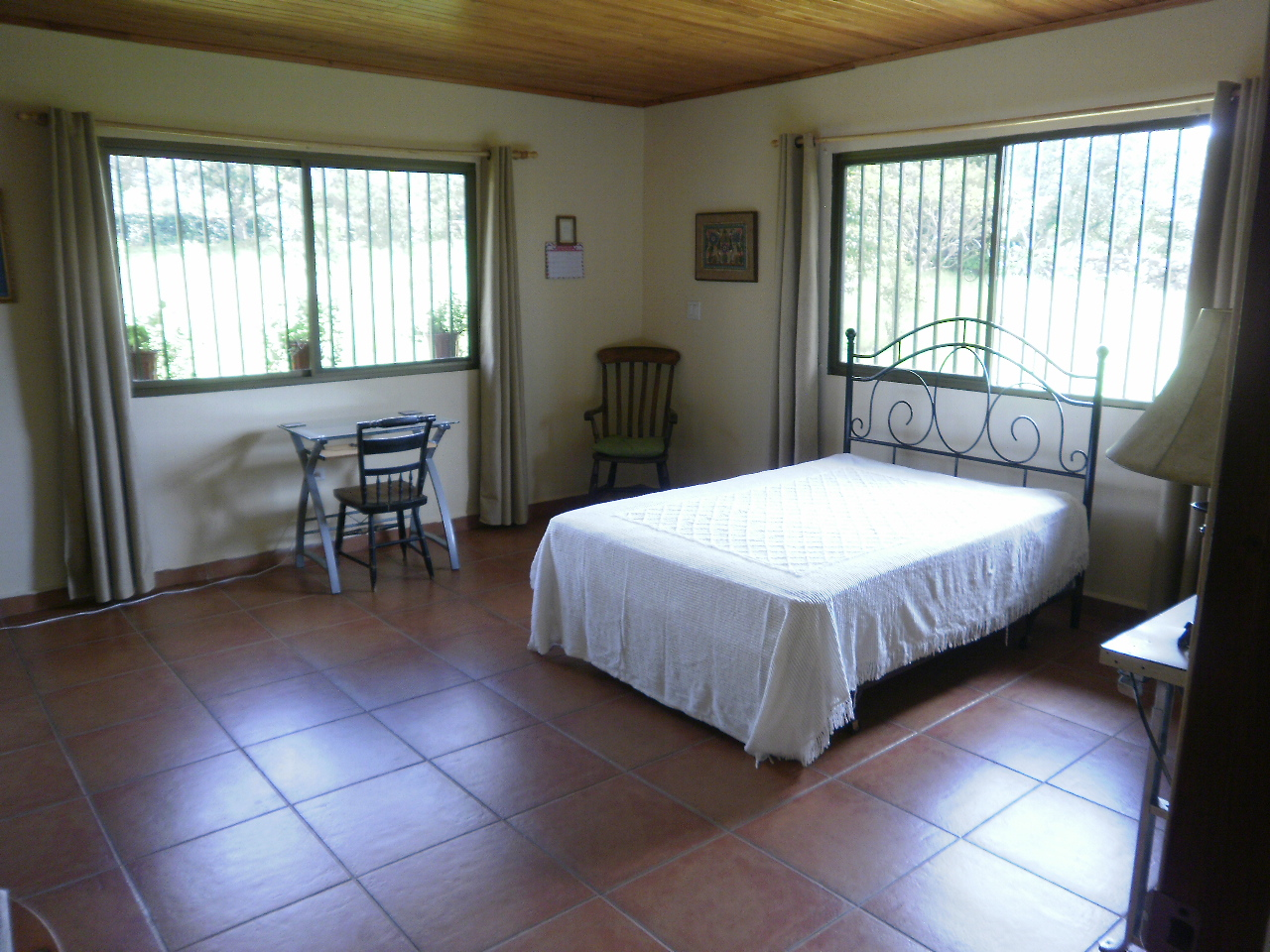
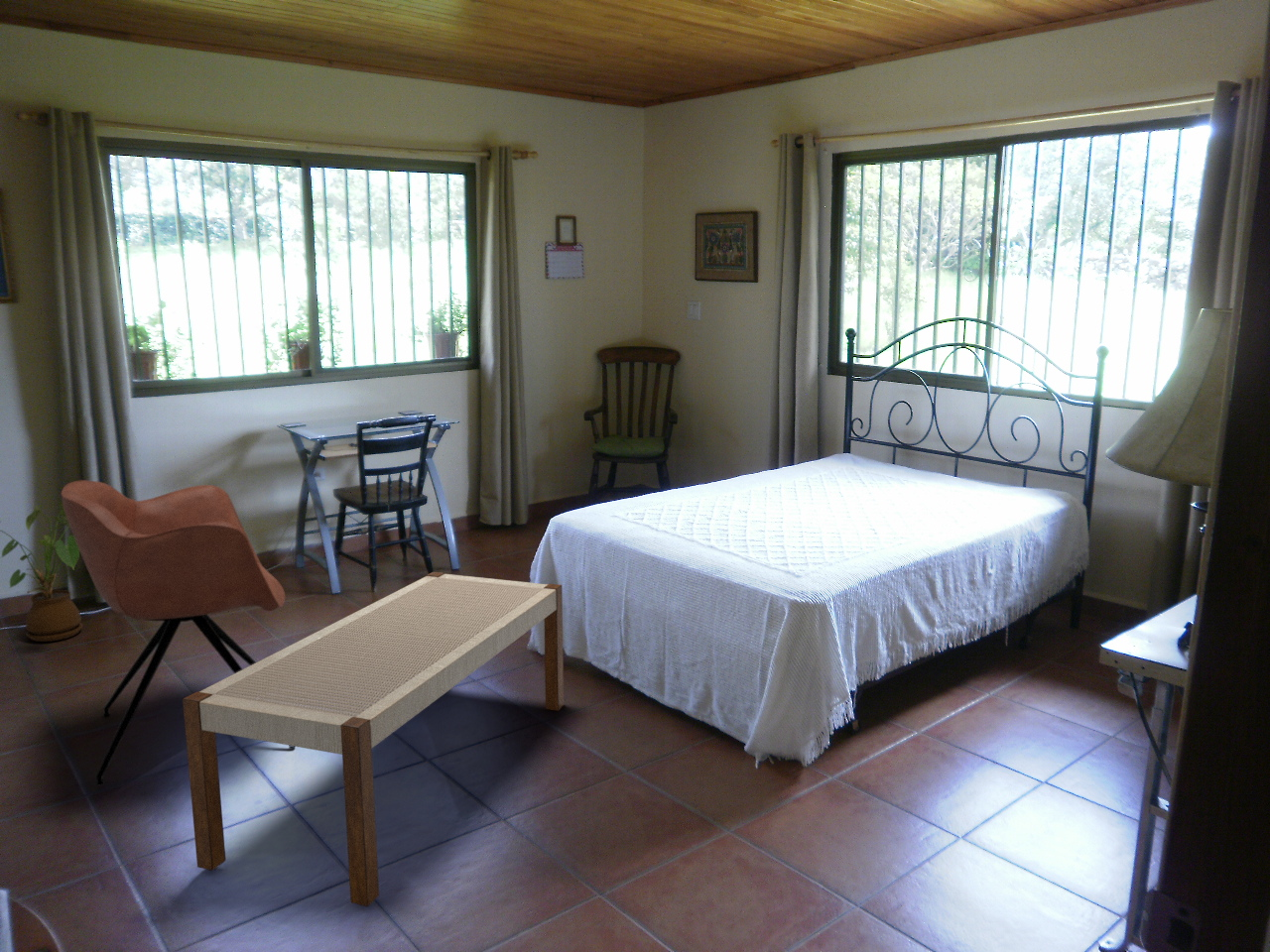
+ house plant [0,500,83,643]
+ armchair [61,479,296,787]
+ bench [182,571,565,907]
